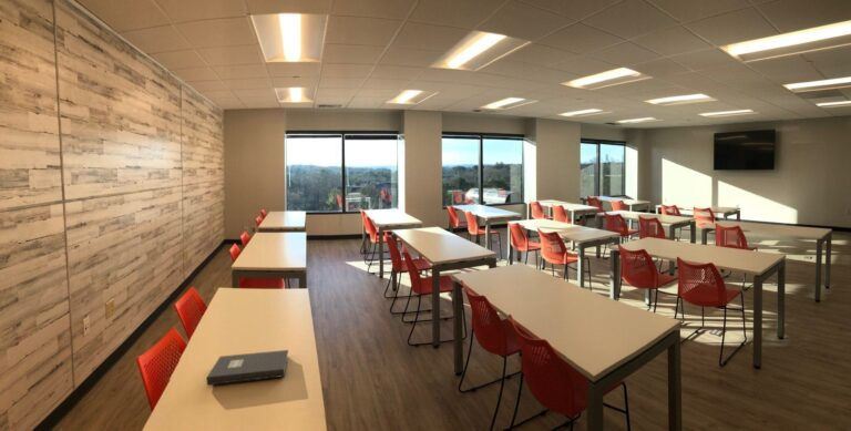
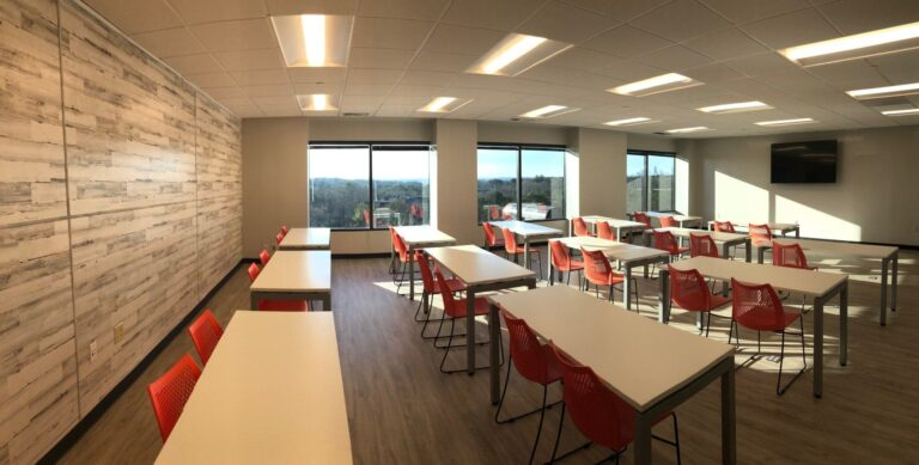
- book [205,349,289,387]
